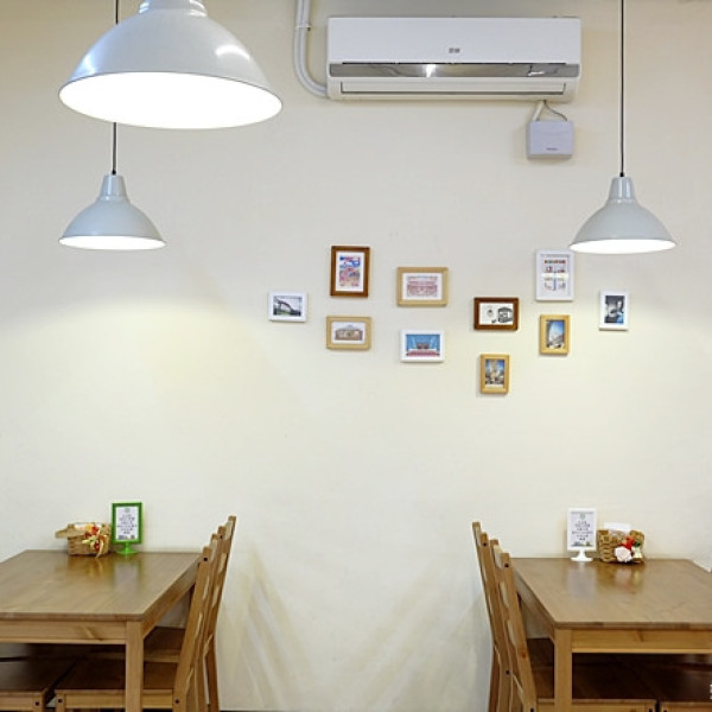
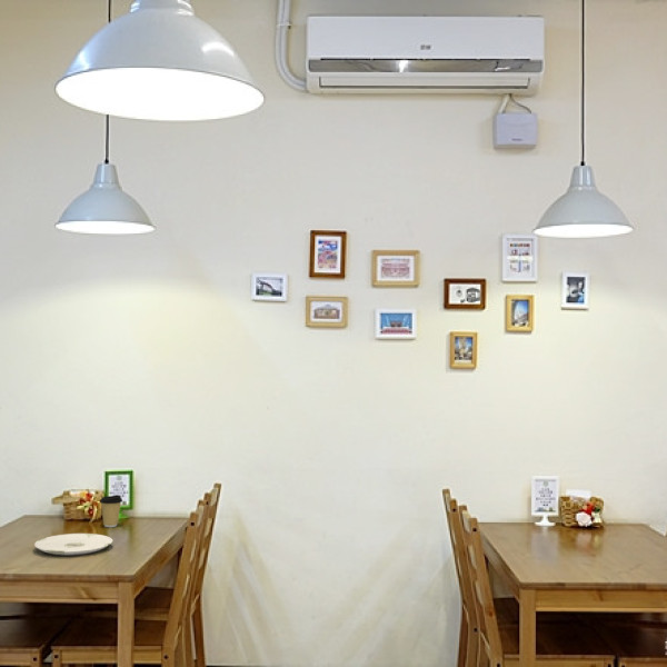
+ plate [33,532,113,556]
+ coffee cup [99,494,123,528]
